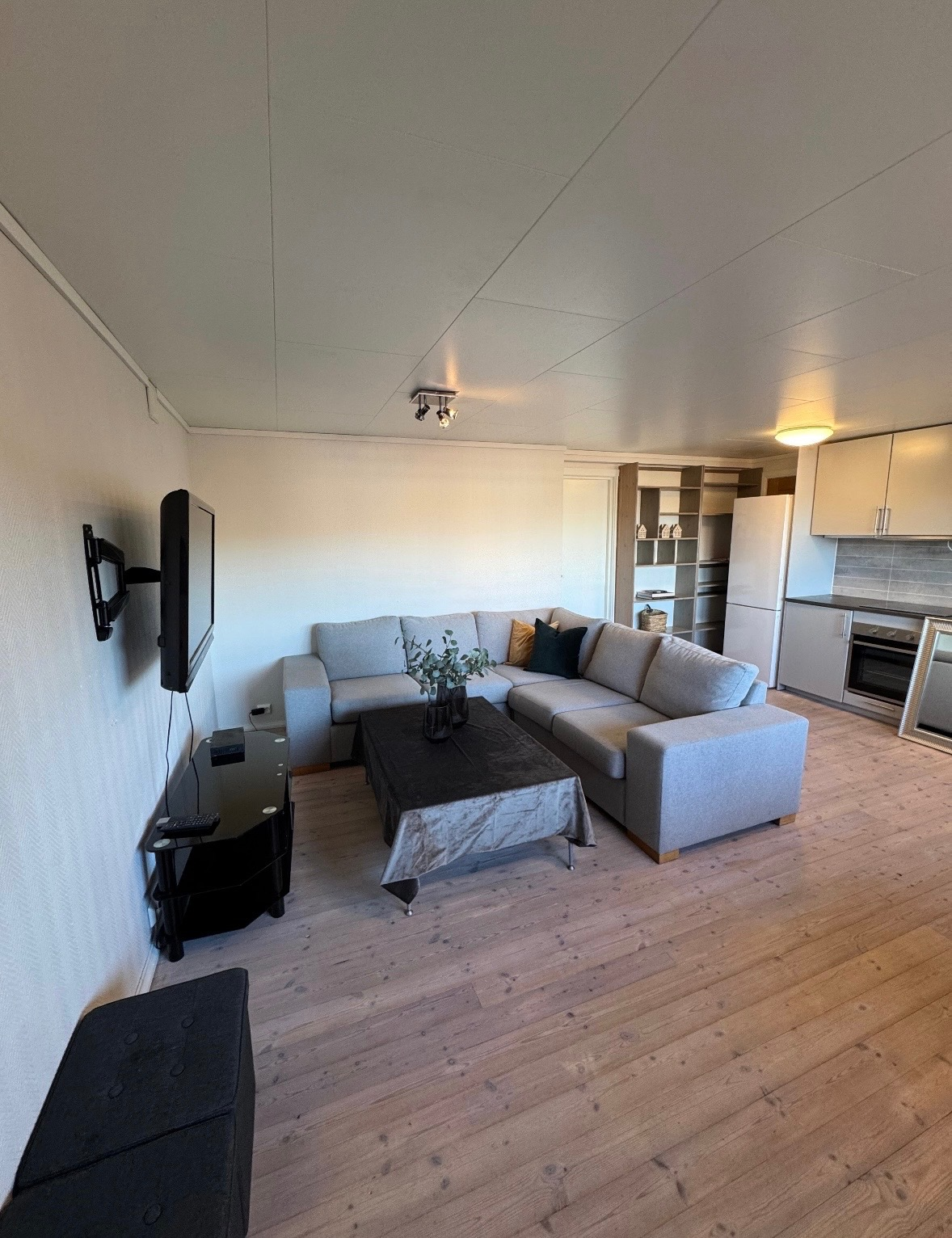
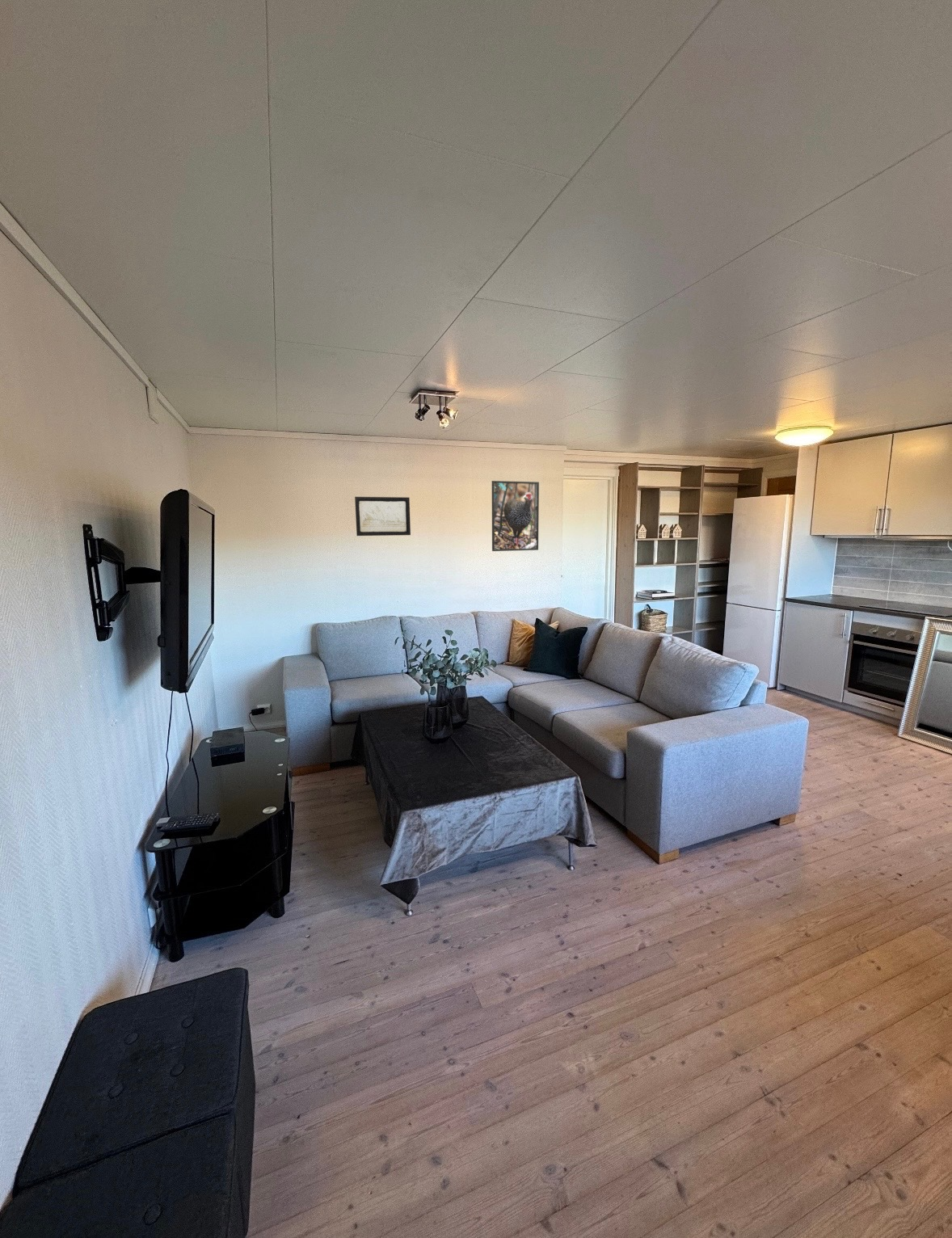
+ wall art [354,496,411,537]
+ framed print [491,480,540,552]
